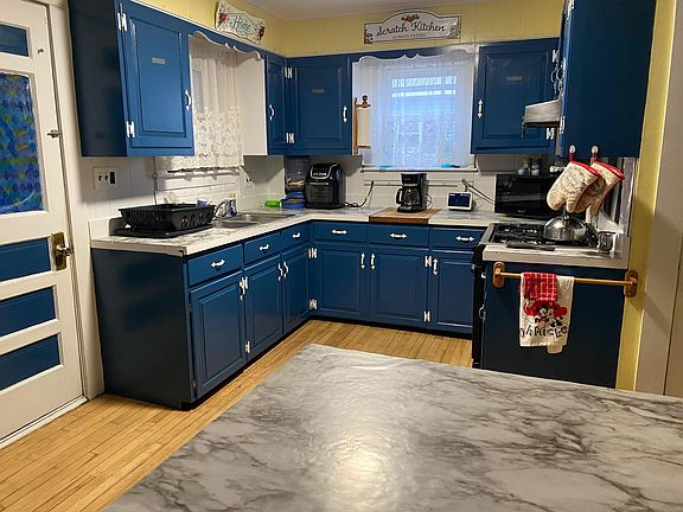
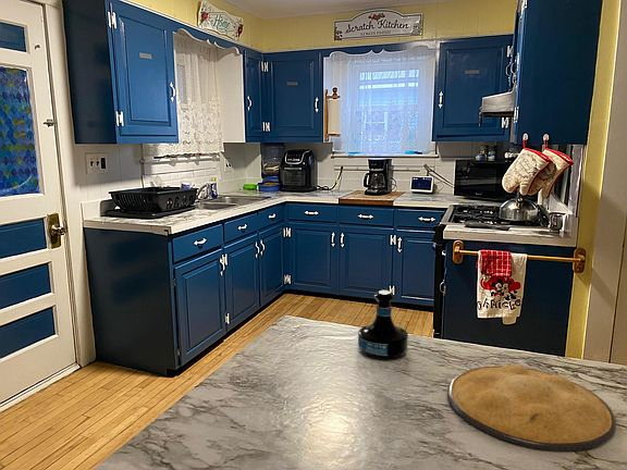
+ plate [446,363,617,452]
+ tequila bottle [357,289,409,361]
